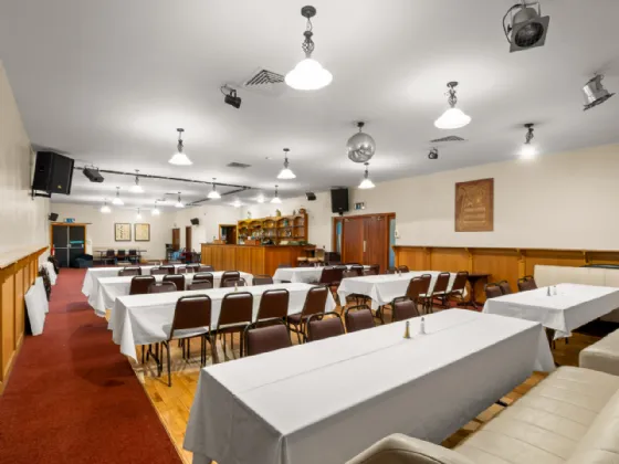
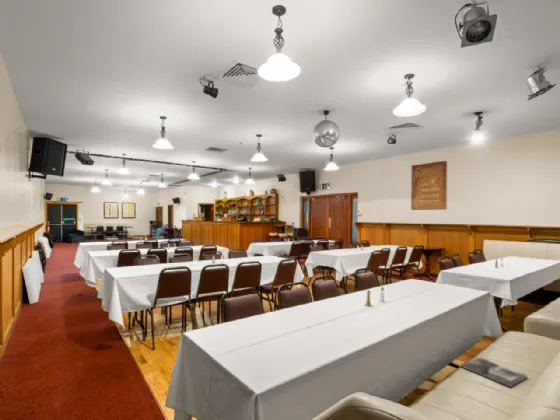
+ magazine [459,357,528,388]
